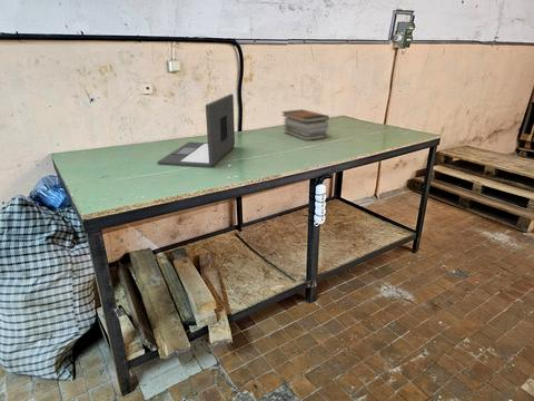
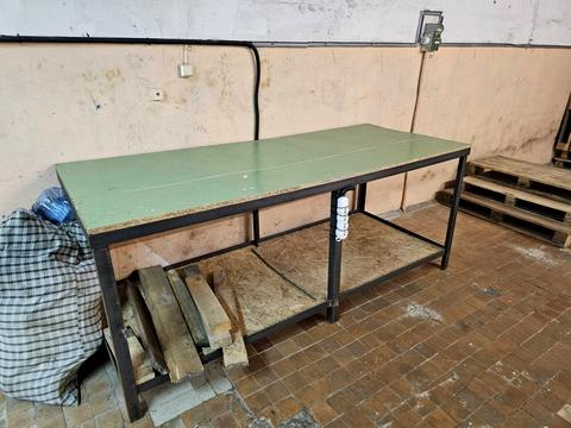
- book stack [280,108,330,141]
- laptop [157,94,236,169]
